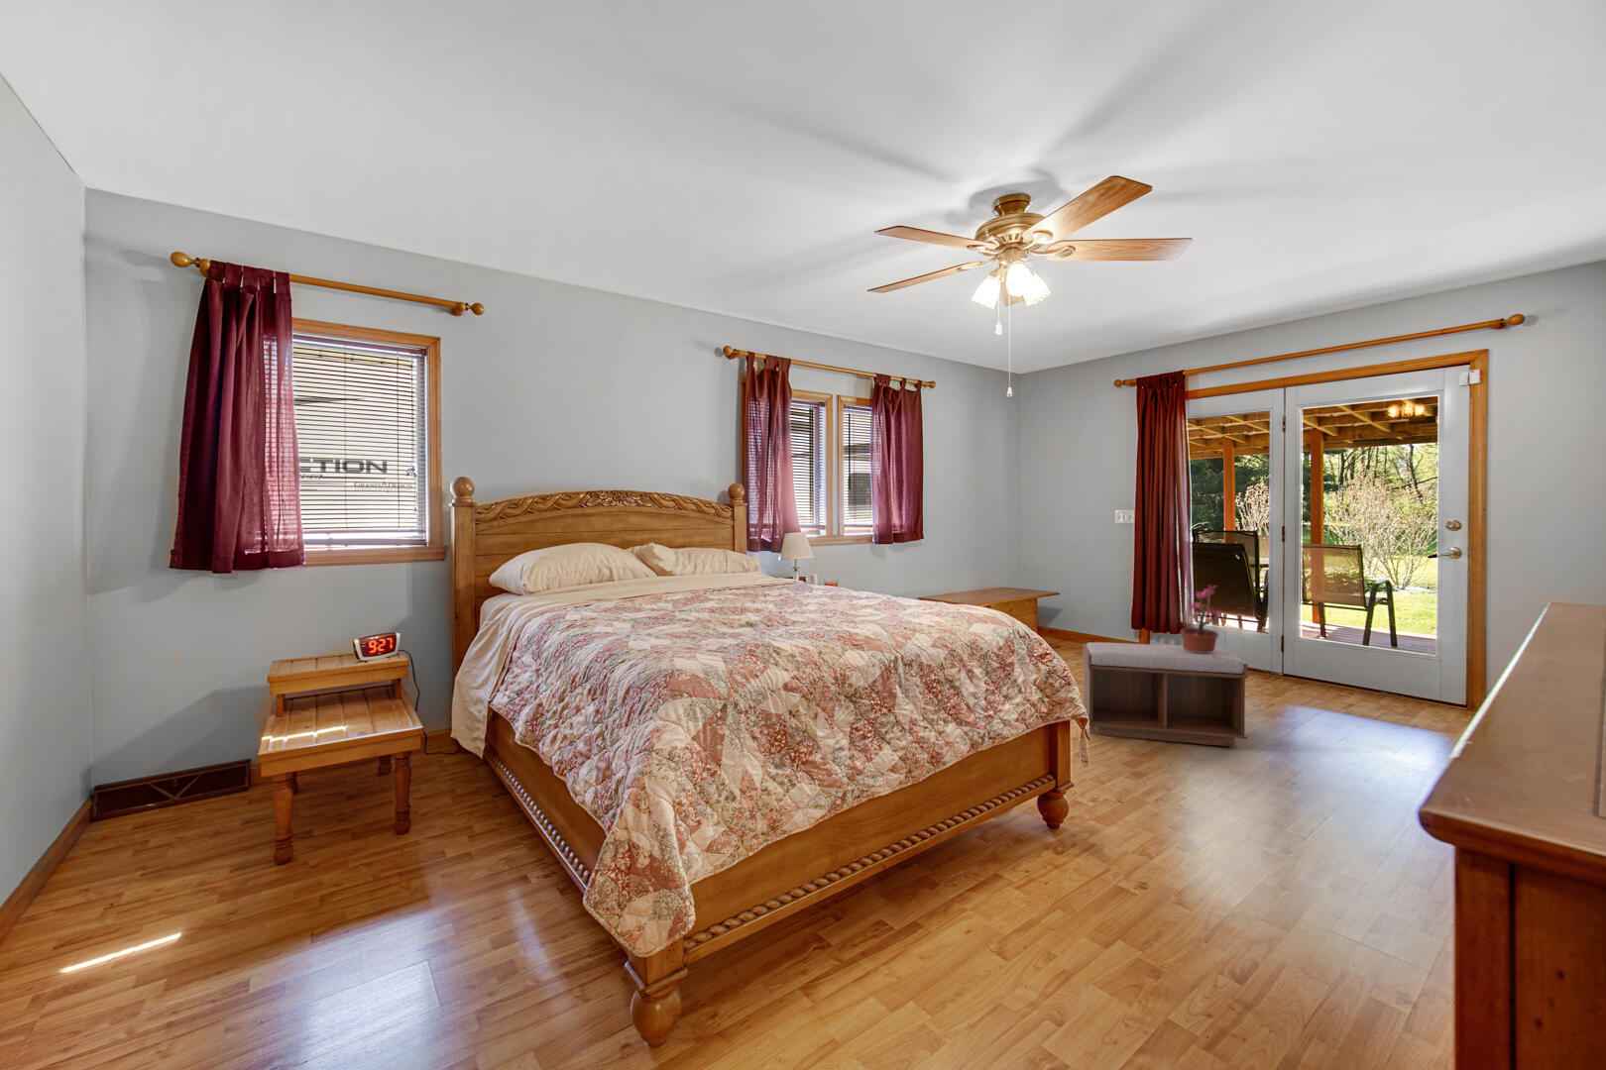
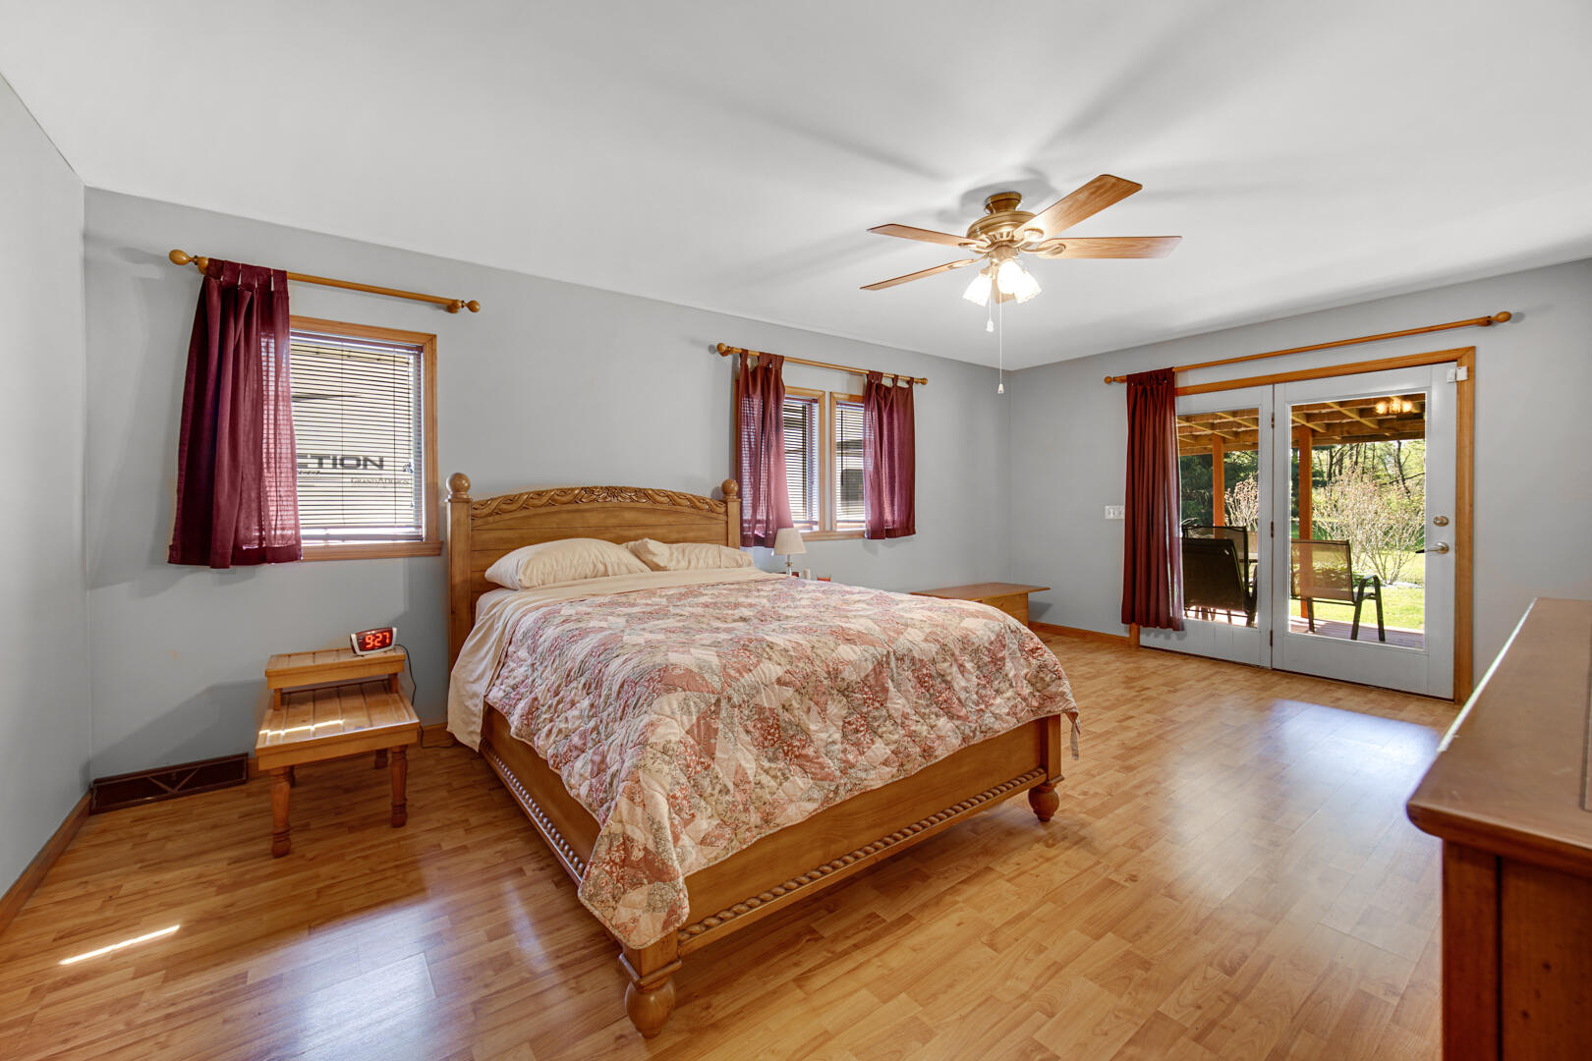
- bench [1081,641,1249,748]
- potted plant [1164,584,1222,657]
